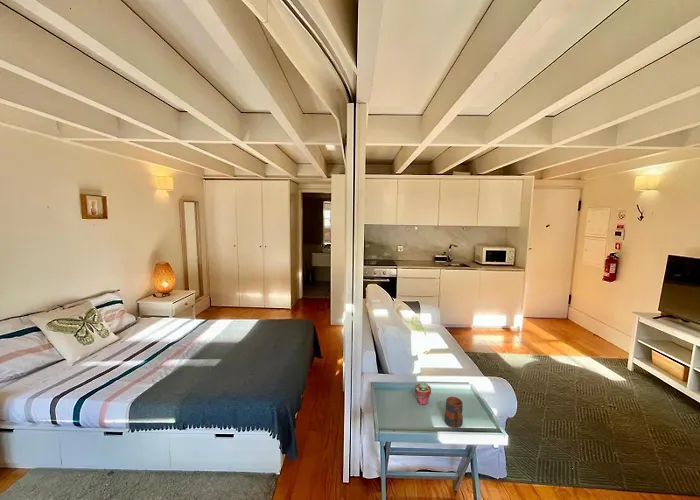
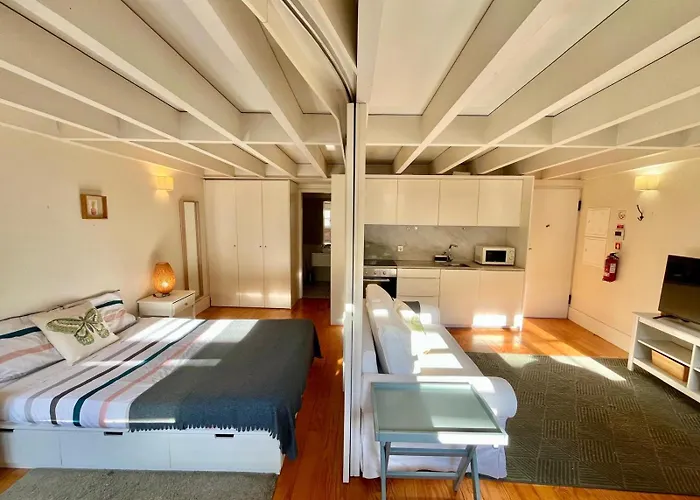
- mug [444,396,464,429]
- potted succulent [414,381,432,406]
